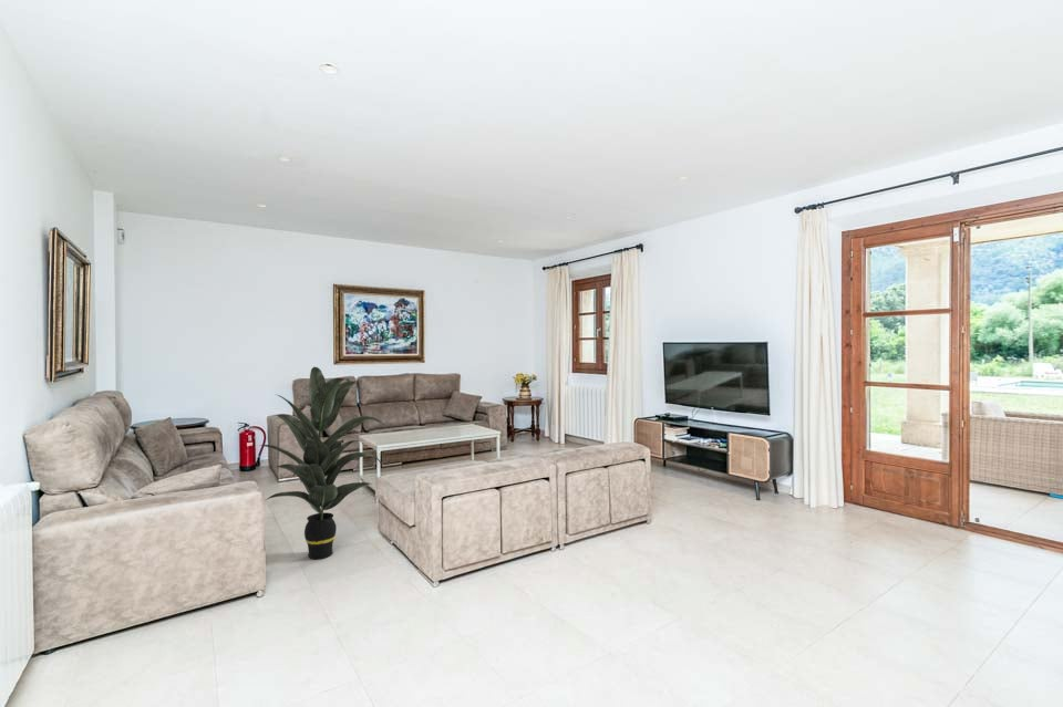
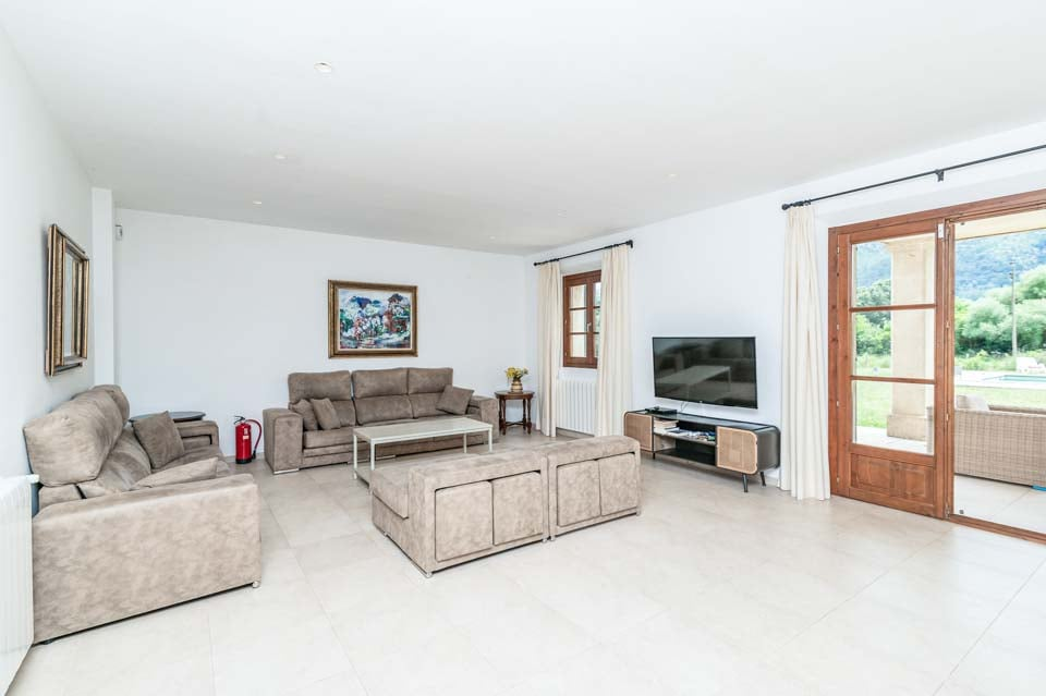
- indoor plant [258,366,386,560]
